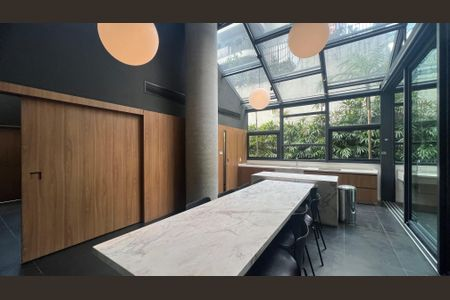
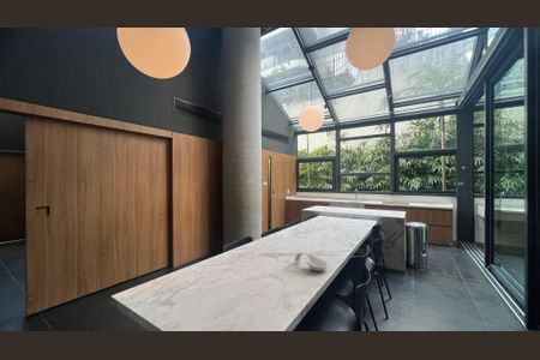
+ spoon rest [294,251,329,272]
